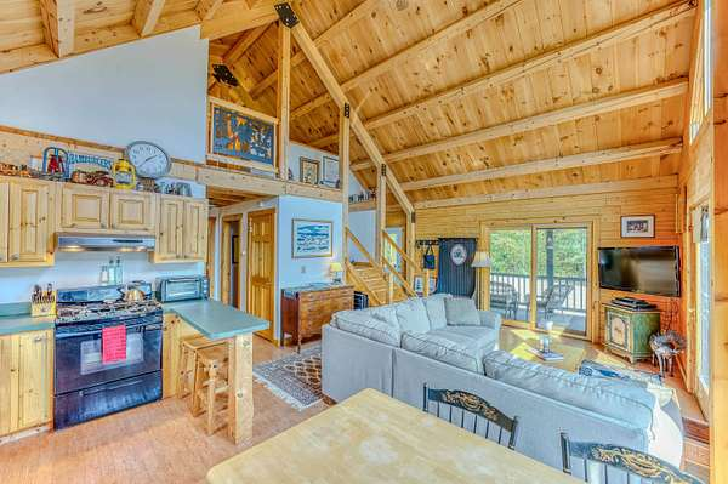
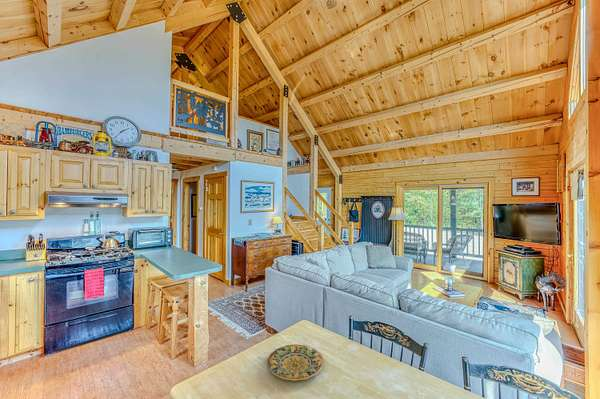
+ plate [266,343,325,382]
